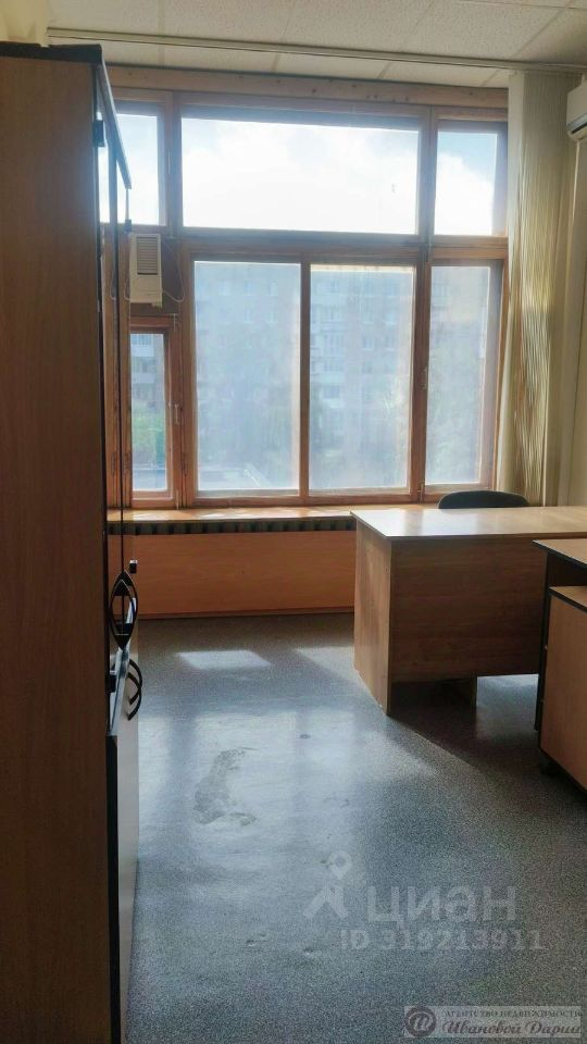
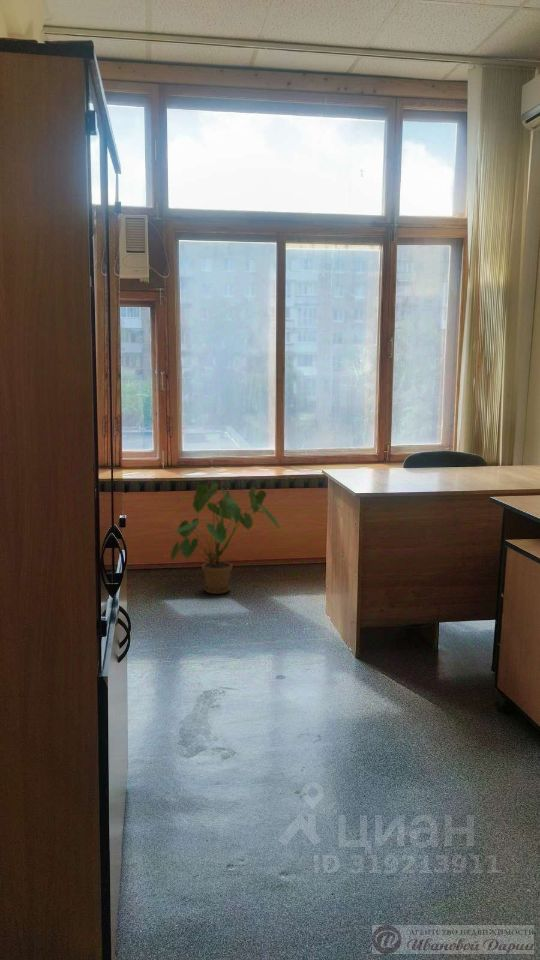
+ house plant [169,482,283,595]
